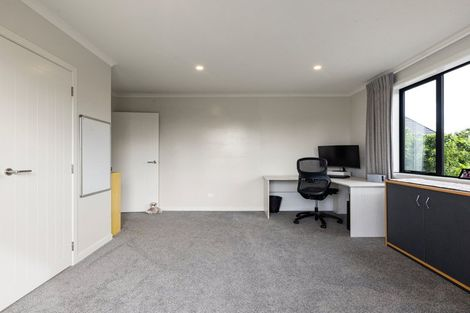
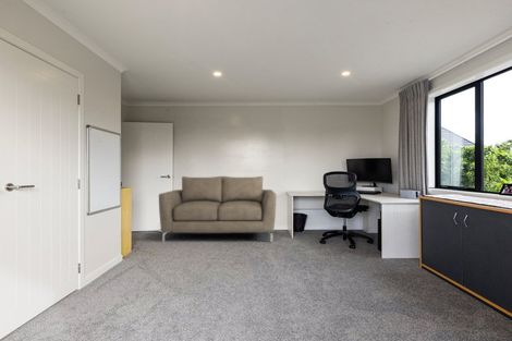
+ sofa [158,175,277,243]
